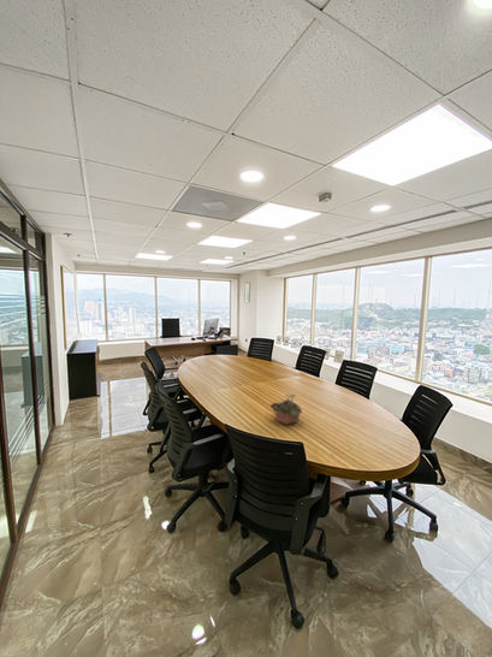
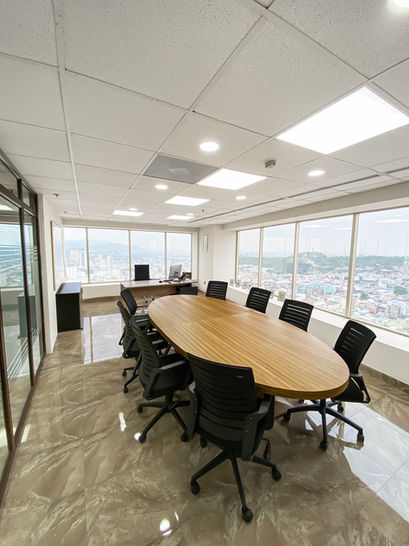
- succulent planter [269,393,303,426]
